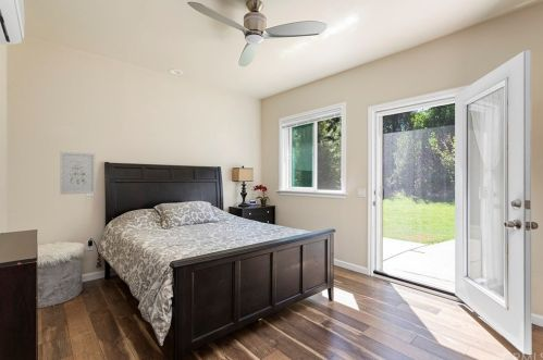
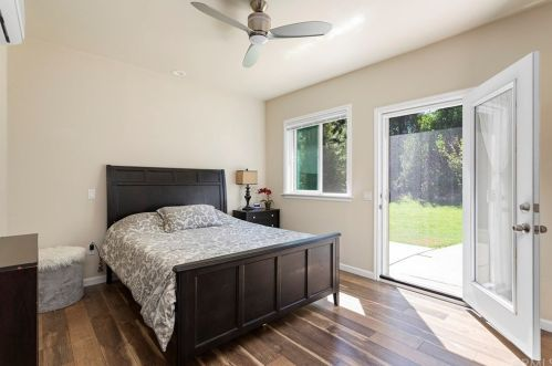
- wall art [59,150,97,196]
